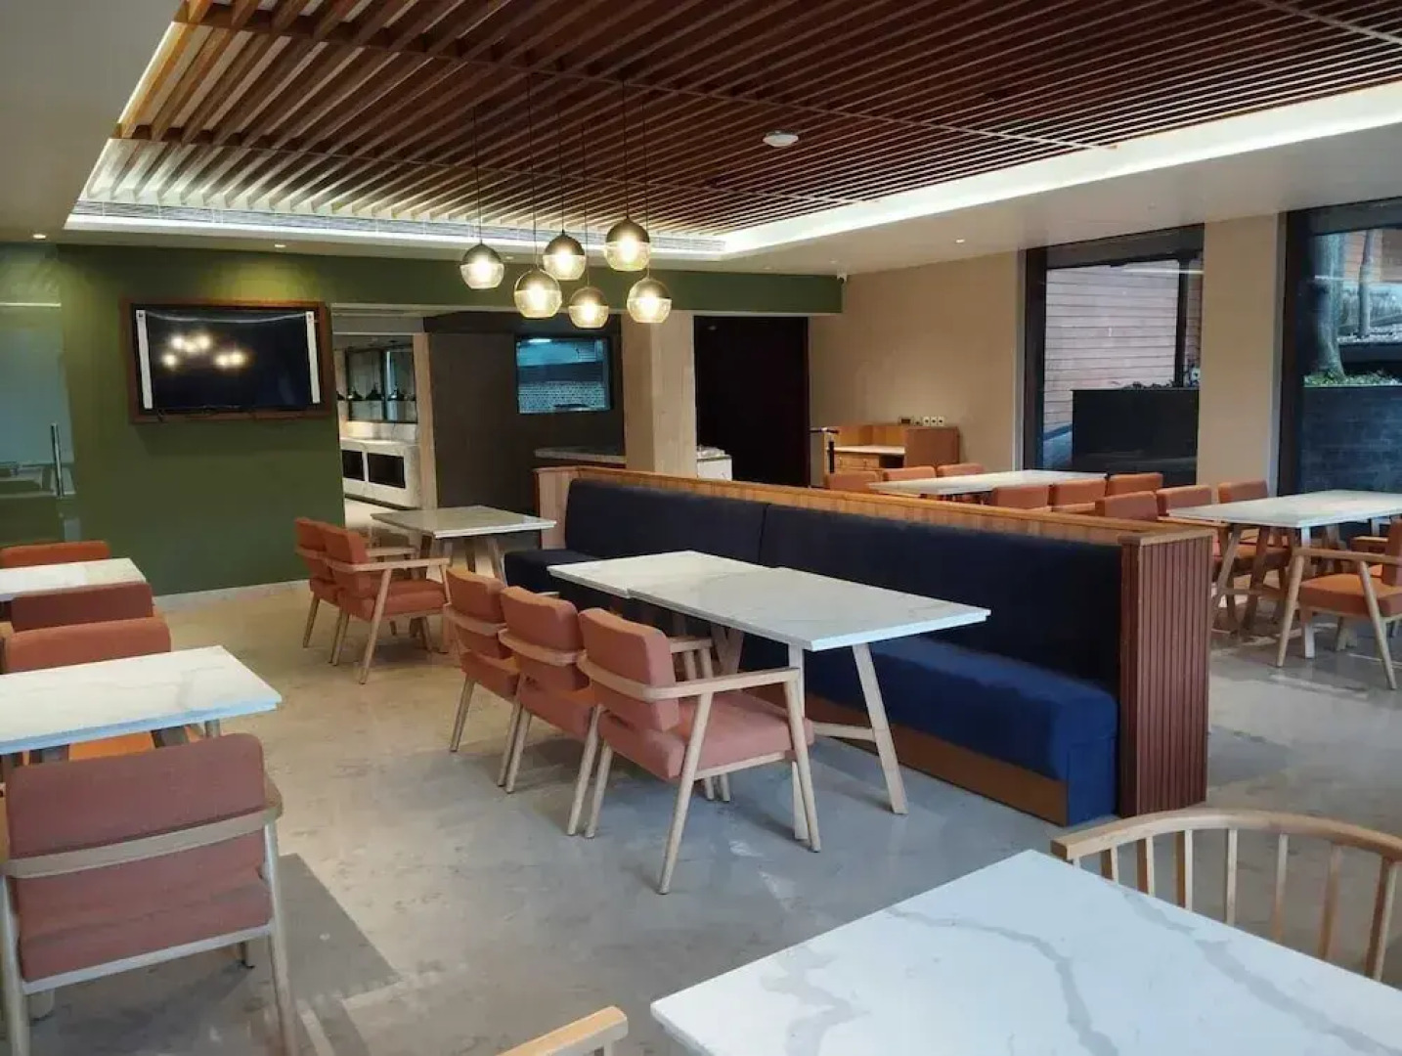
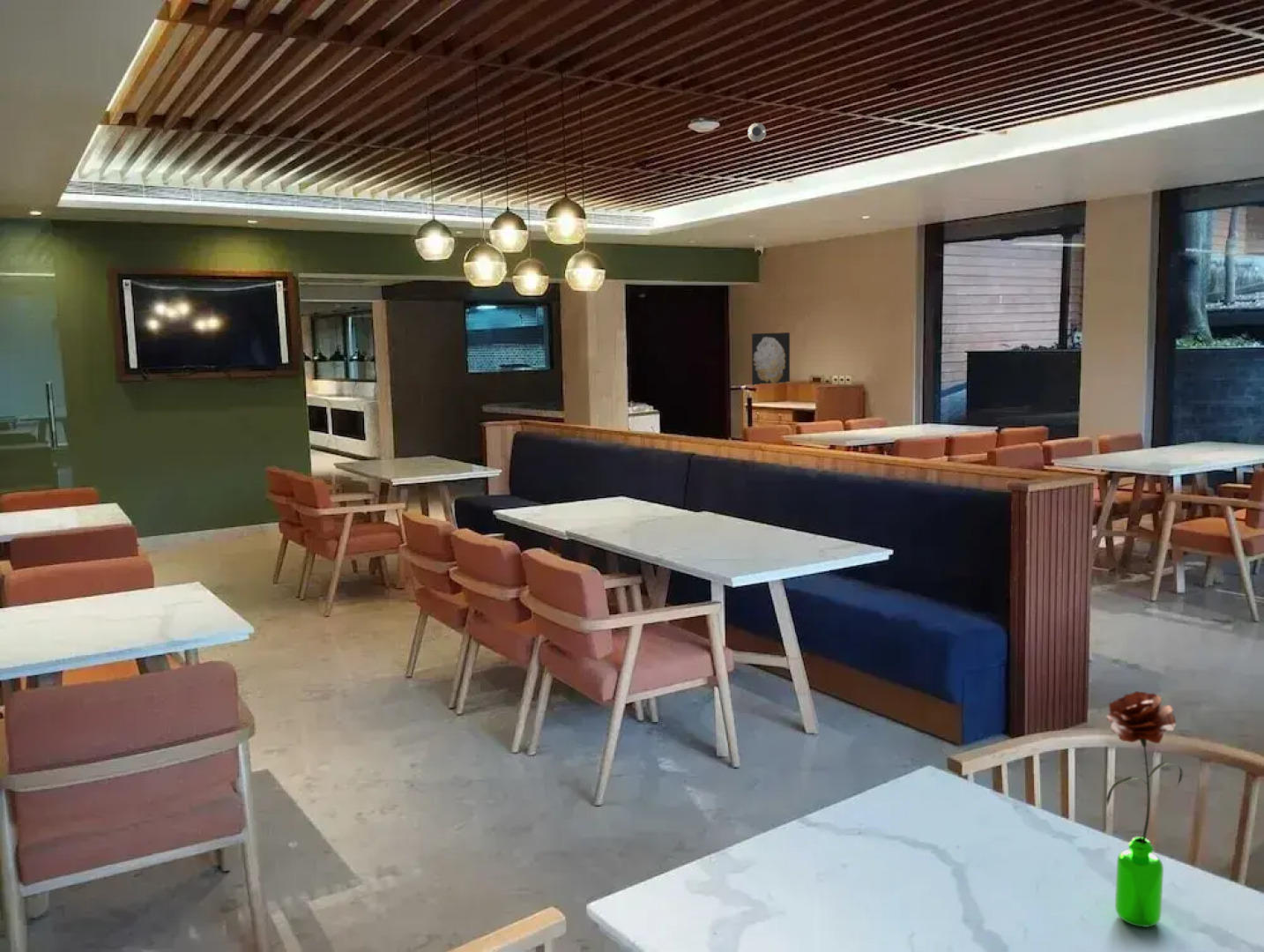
+ smoke detector [747,122,767,143]
+ wall art [751,331,791,386]
+ flower [1105,690,1183,928]
